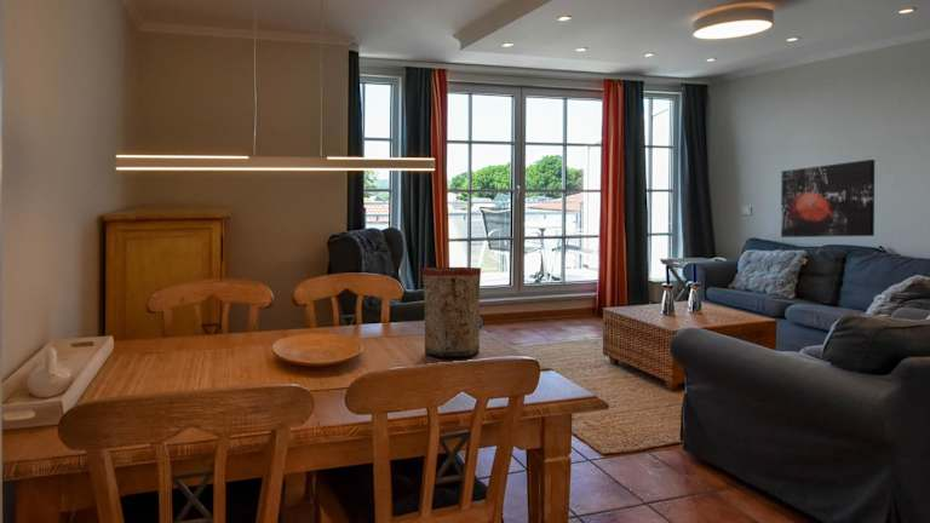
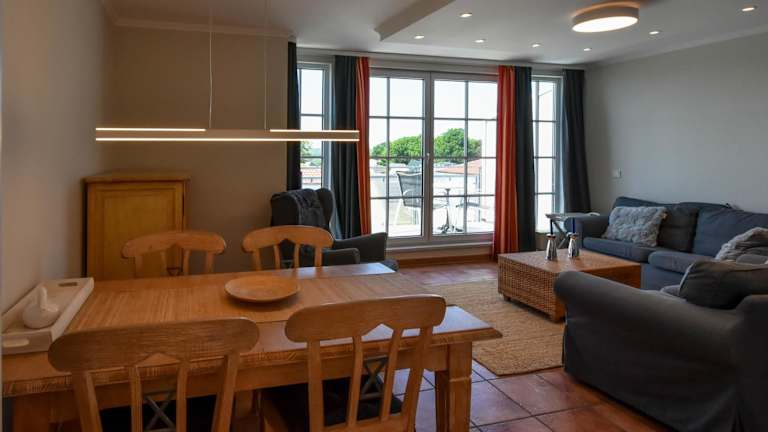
- vase [421,266,482,358]
- wall art [780,159,876,238]
